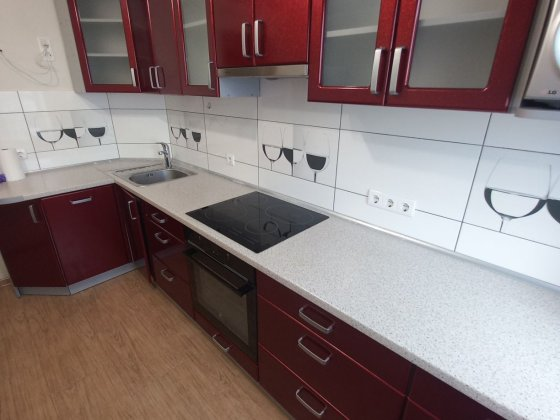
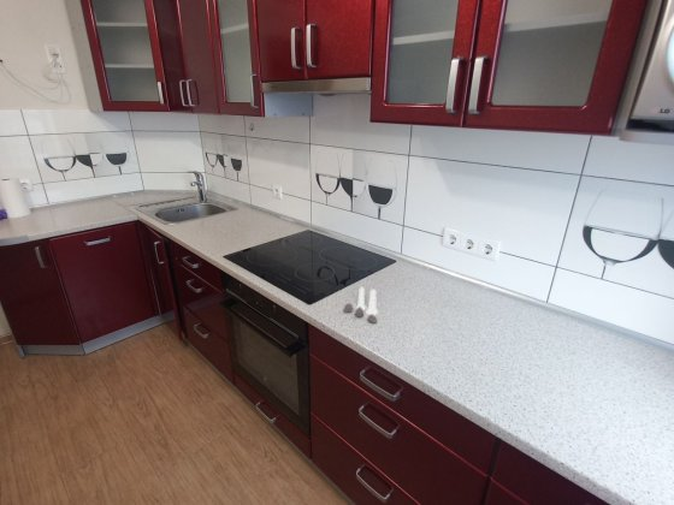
+ salt and pepper shaker set [342,286,379,325]
